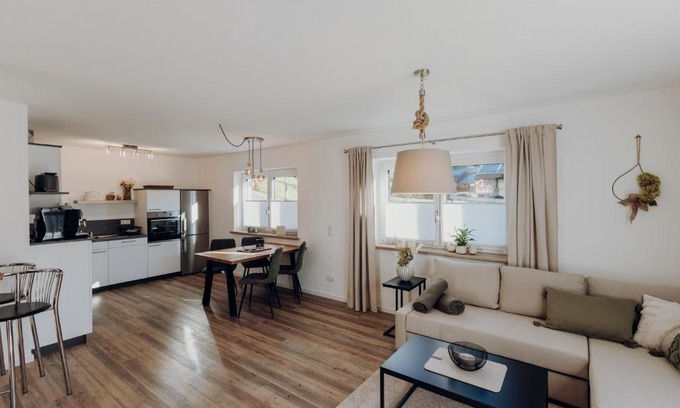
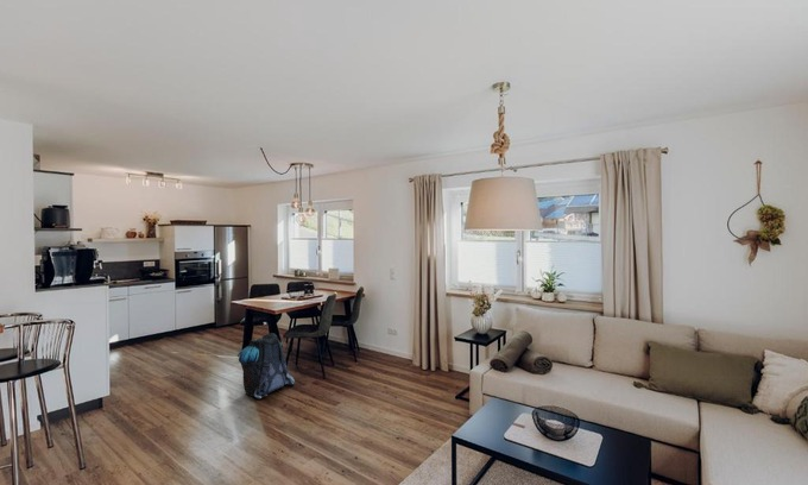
+ backpack [236,332,296,399]
